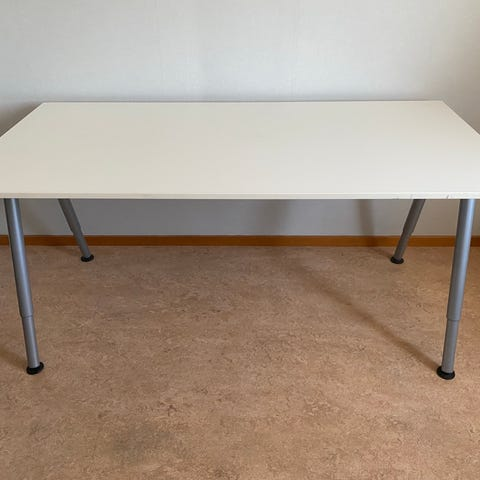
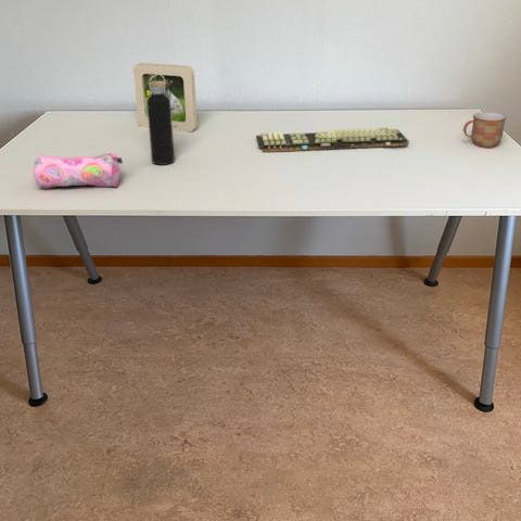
+ water bottle [147,75,176,166]
+ pencil case [33,152,124,190]
+ picture frame [132,62,199,132]
+ mug [462,112,507,149]
+ keyboard [255,127,410,153]
